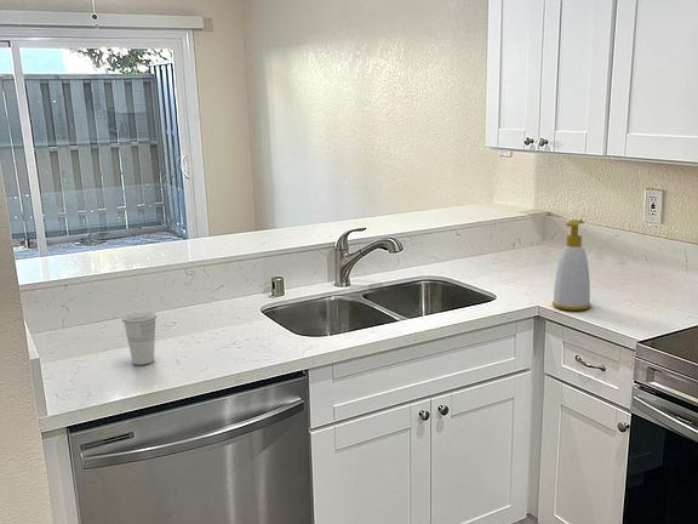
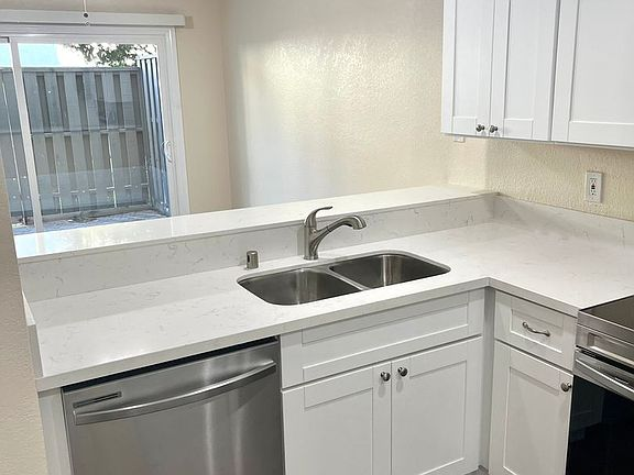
- soap bottle [551,218,591,312]
- cup [121,311,158,366]
